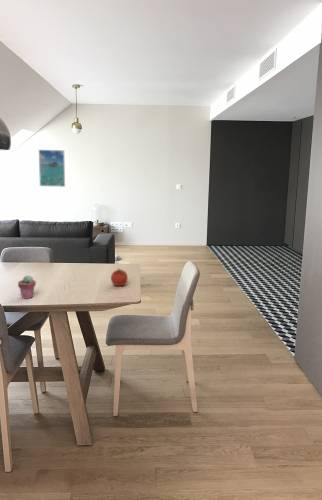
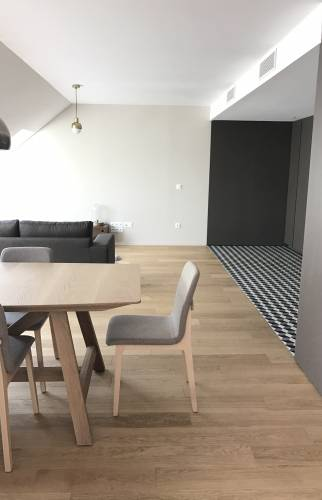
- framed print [38,149,66,188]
- potted succulent [17,275,37,300]
- apple [110,267,129,287]
